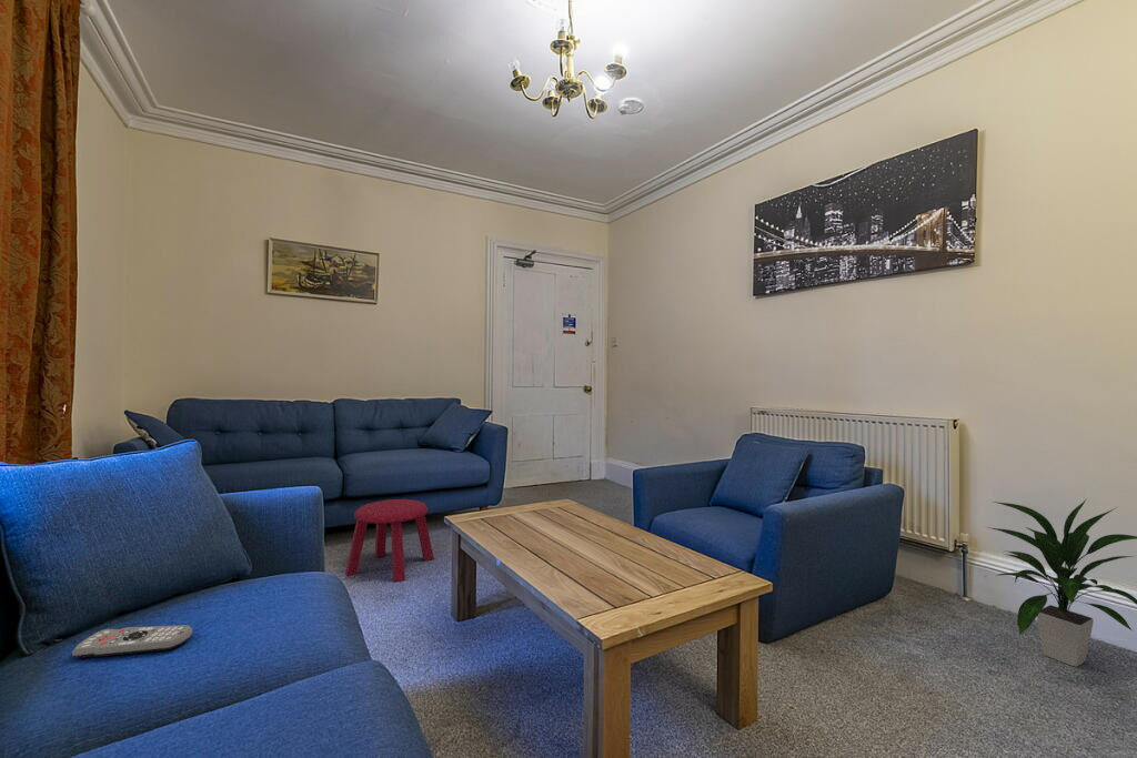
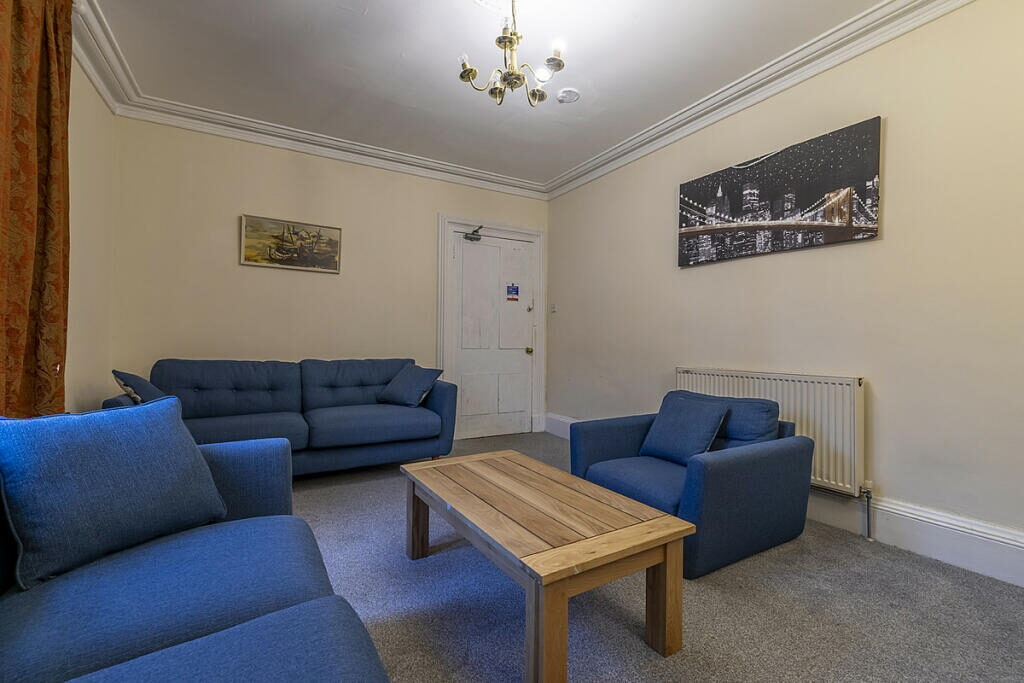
- remote control [71,624,193,659]
- stool [344,498,435,583]
- indoor plant [984,497,1137,668]
